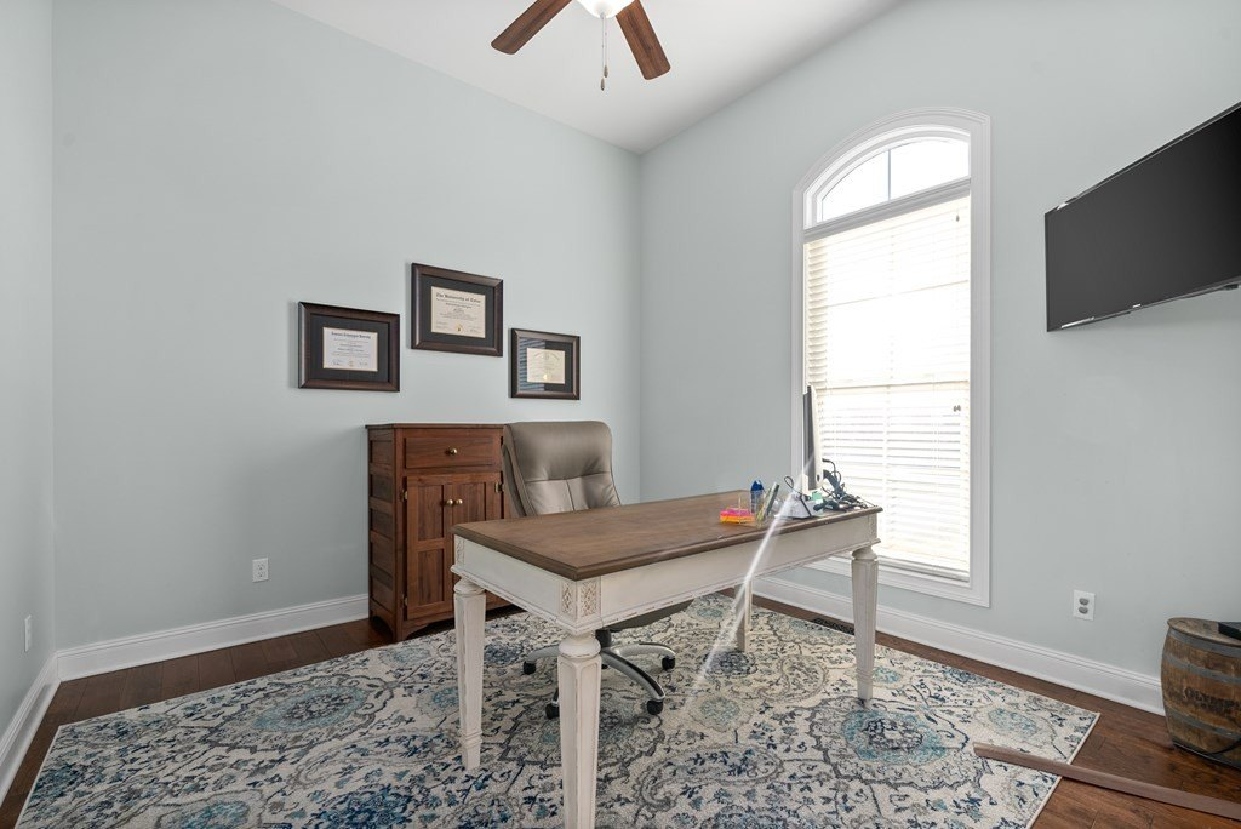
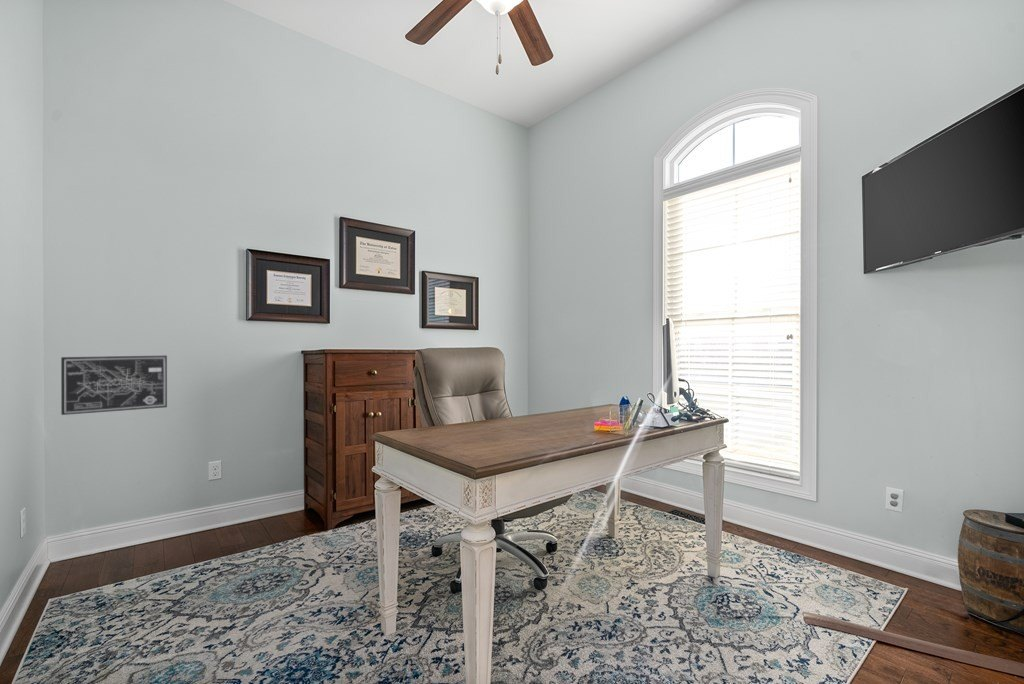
+ wall art [60,355,168,416]
